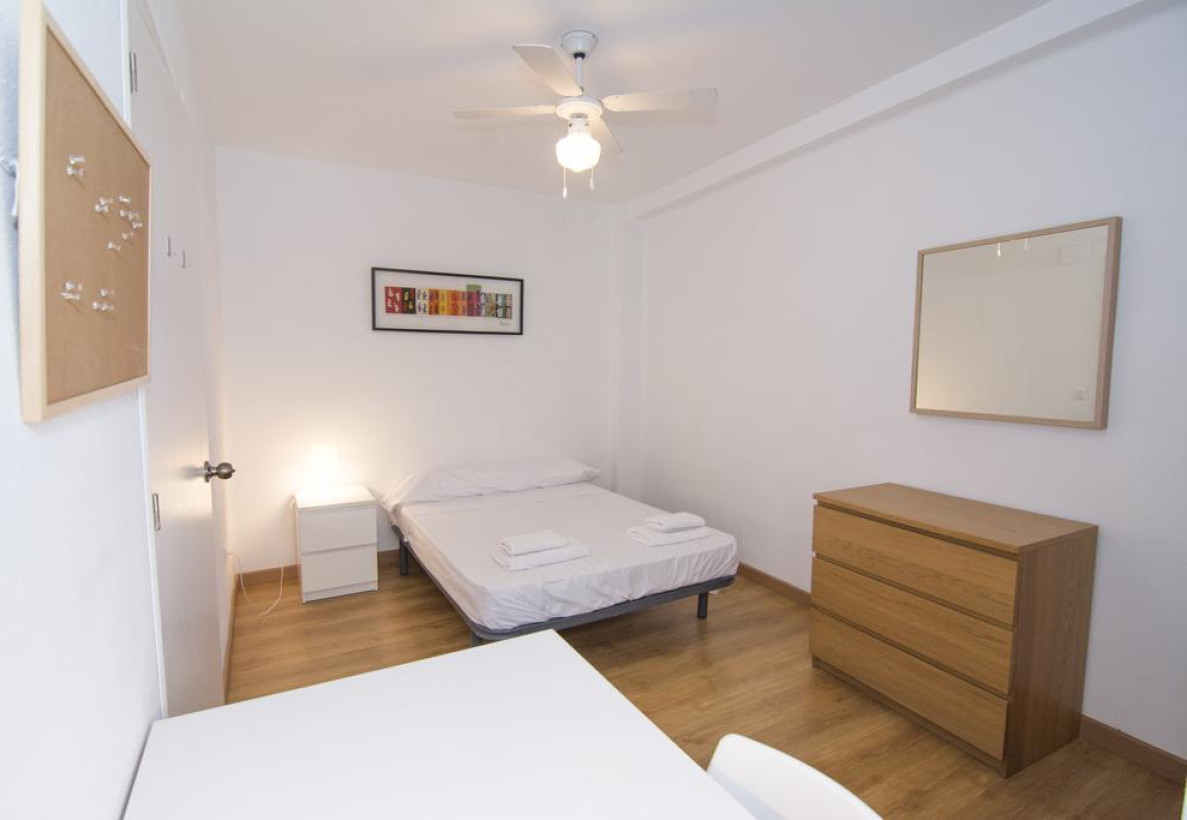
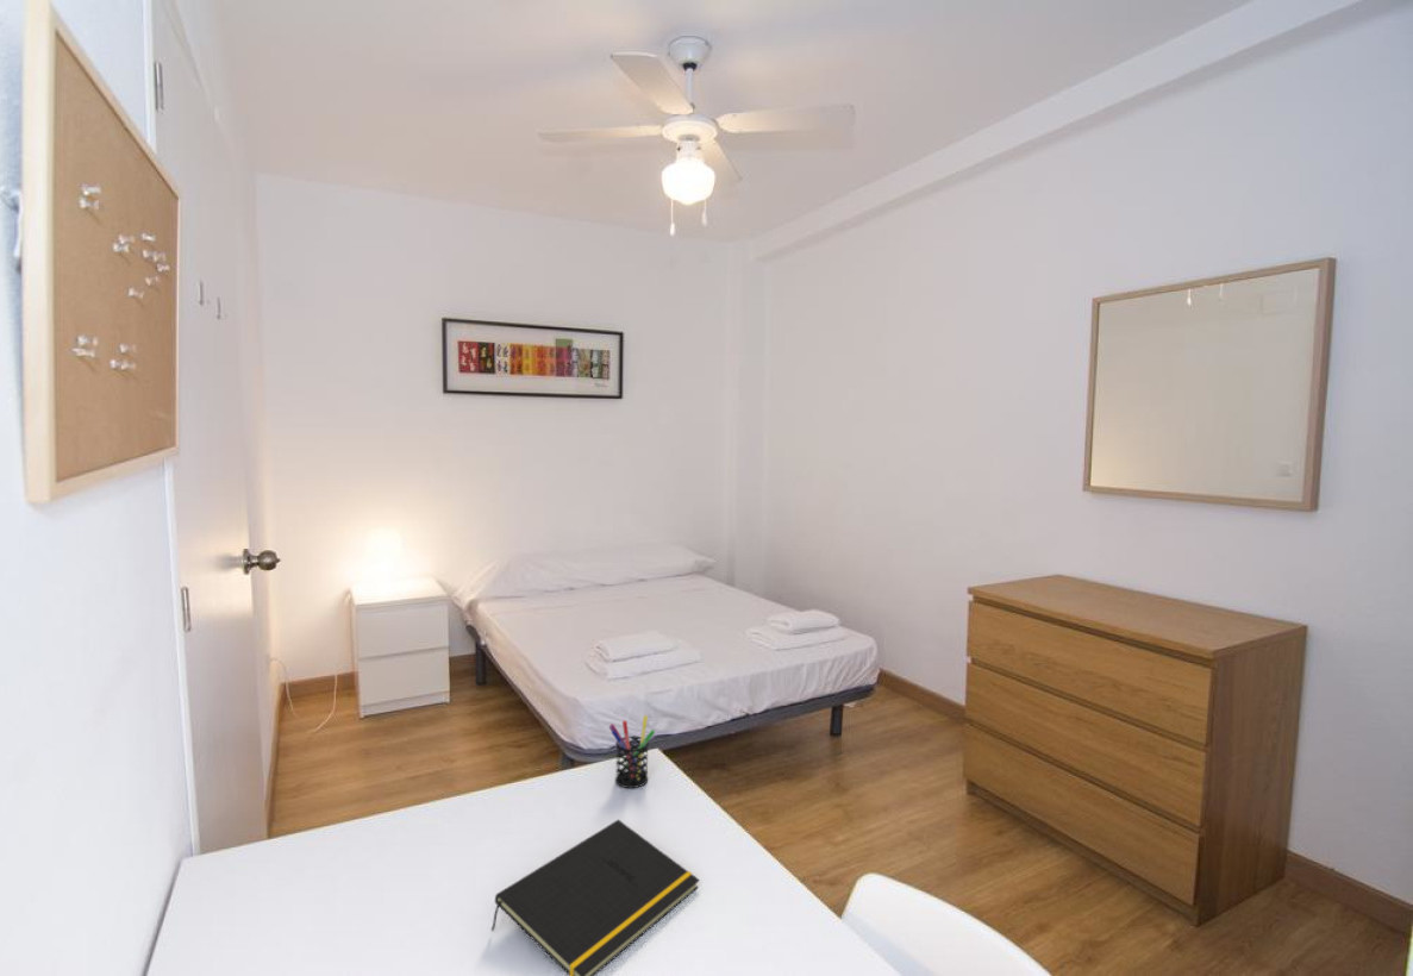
+ notepad [490,819,701,976]
+ pen holder [608,714,656,789]
